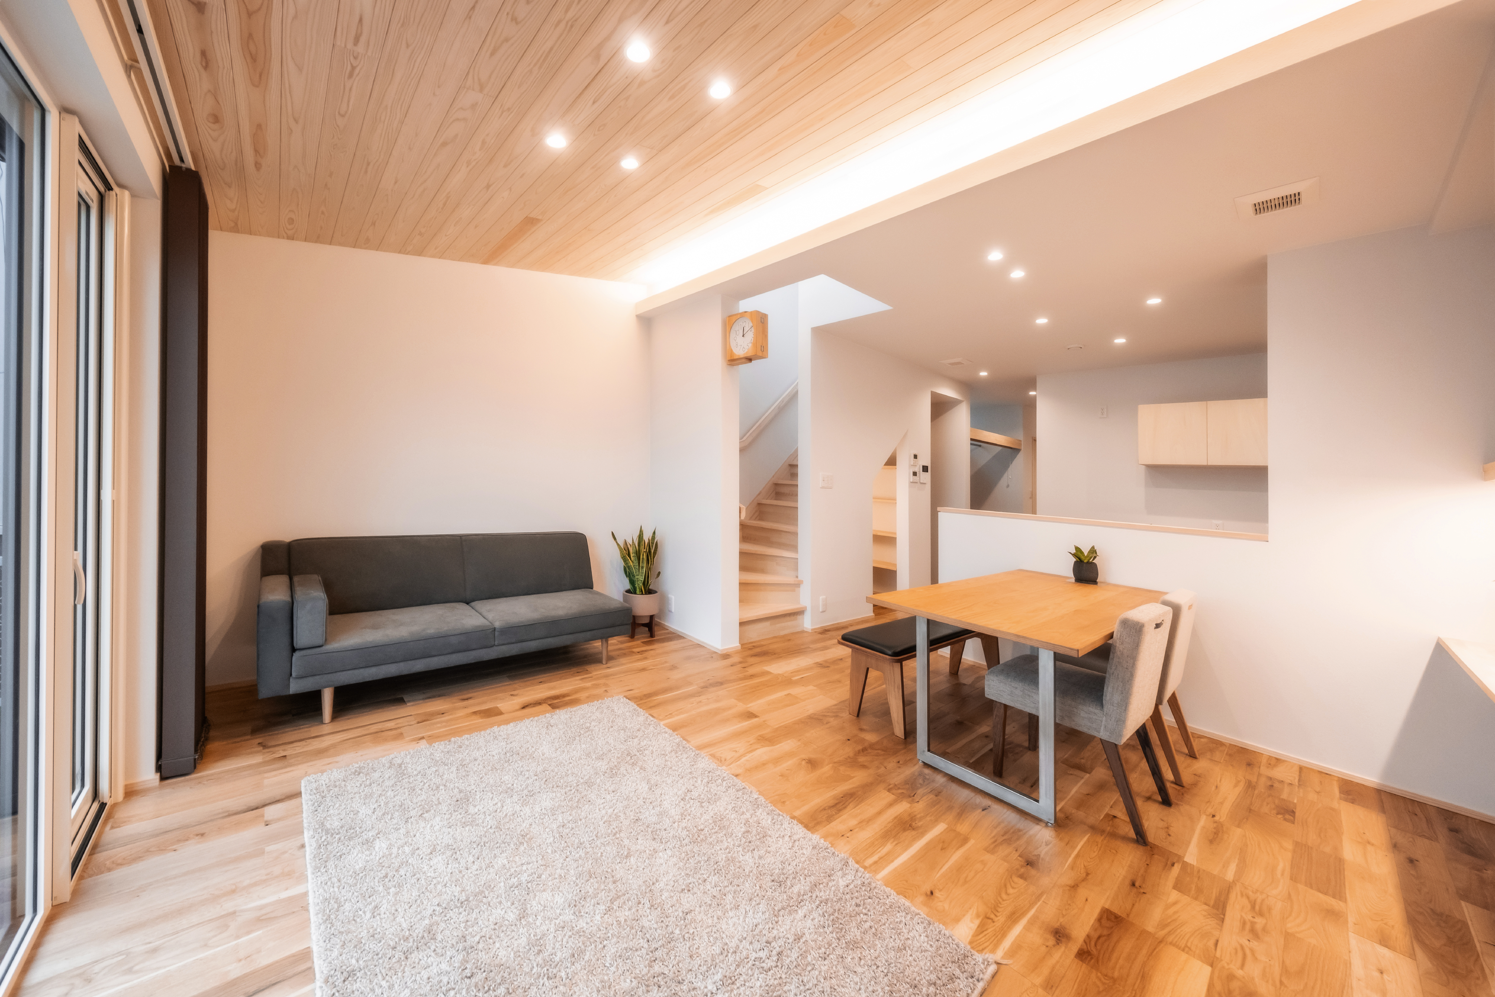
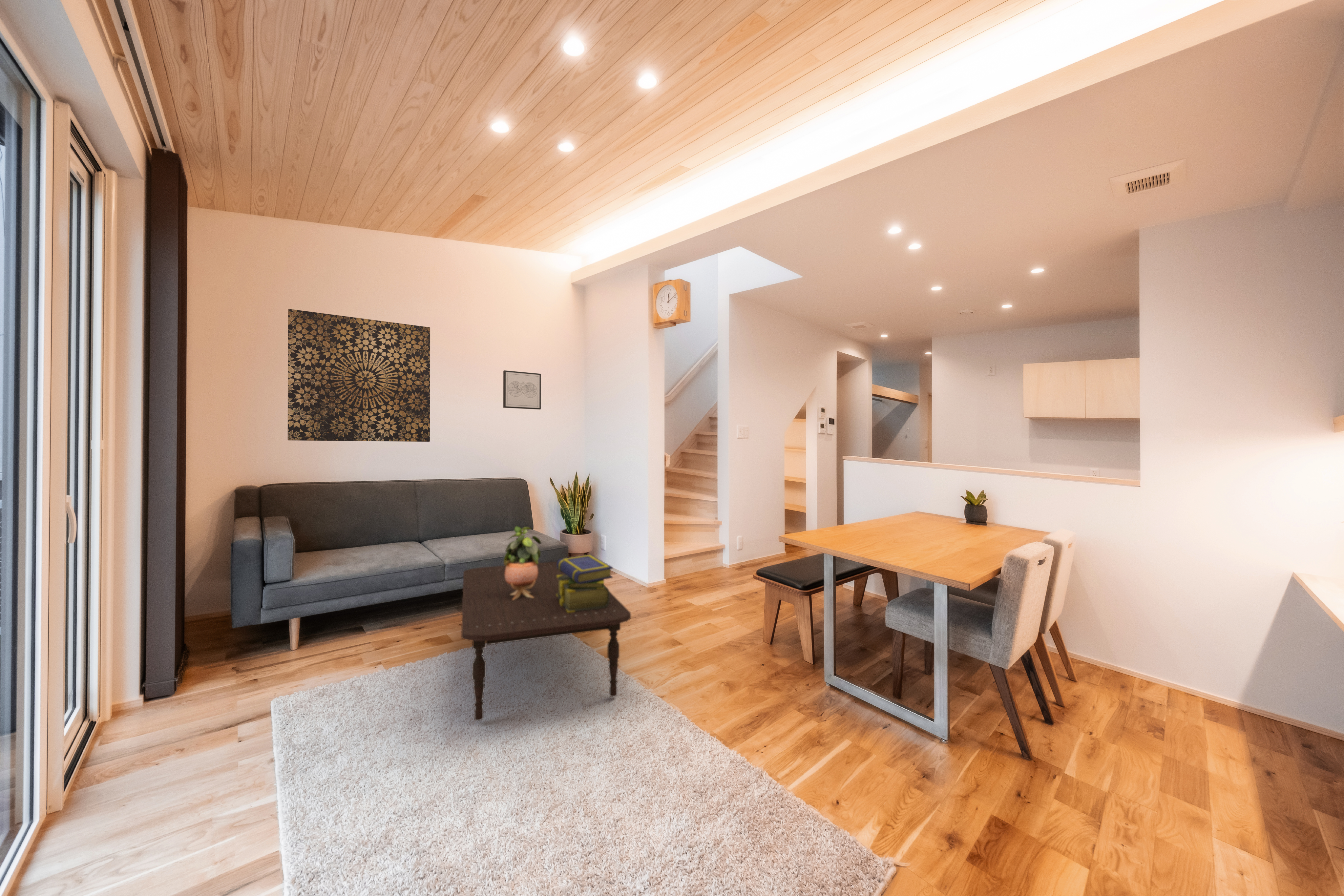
+ stack of books [556,554,613,613]
+ wall art [287,308,431,442]
+ coffee table [461,561,631,721]
+ wall art [503,370,541,410]
+ potted plant [503,526,542,600]
